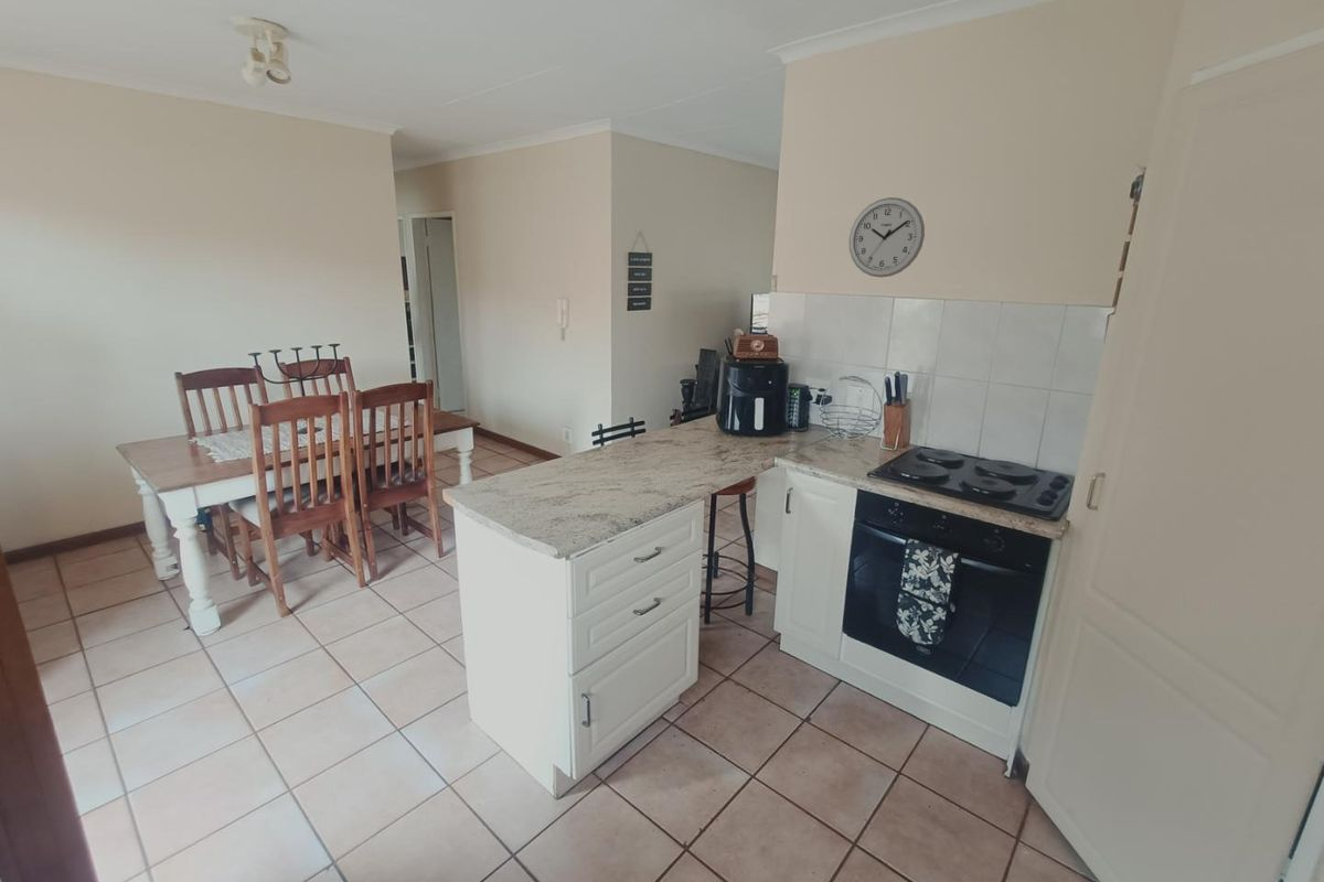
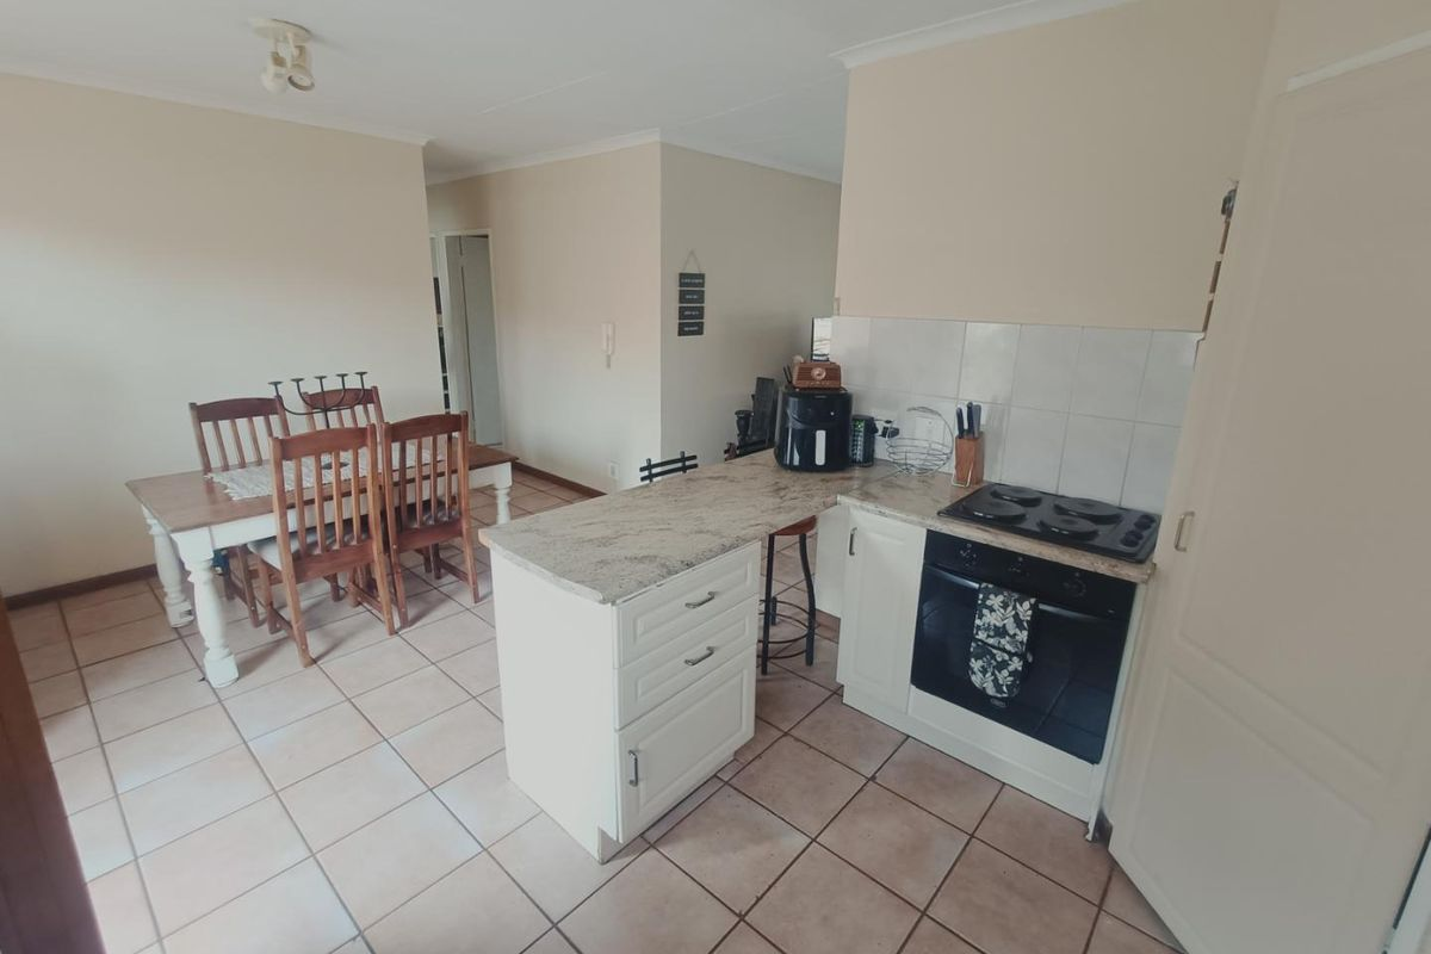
- wall clock [848,196,926,279]
